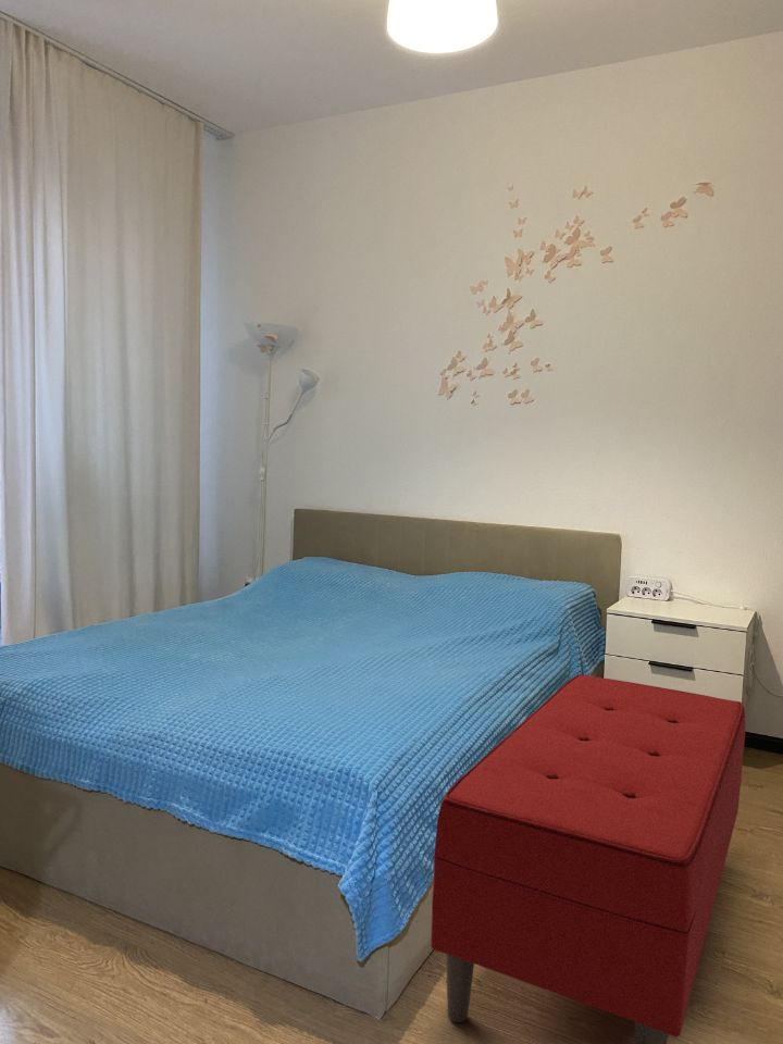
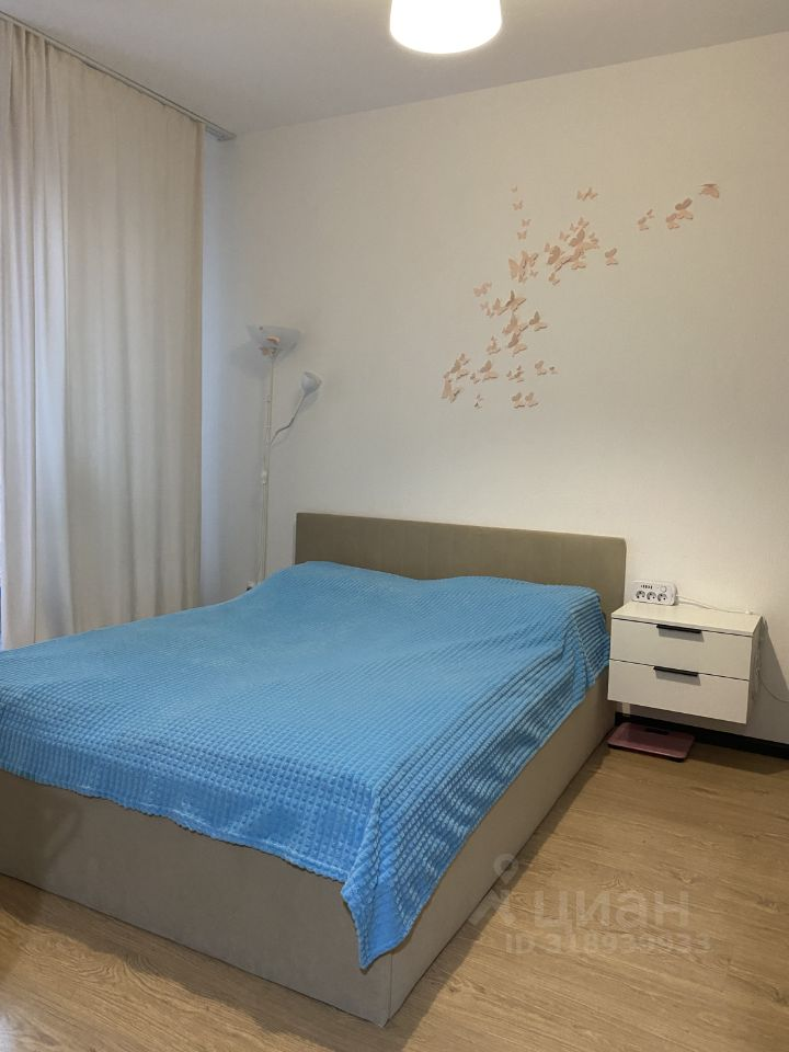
- bench [430,673,746,1044]
